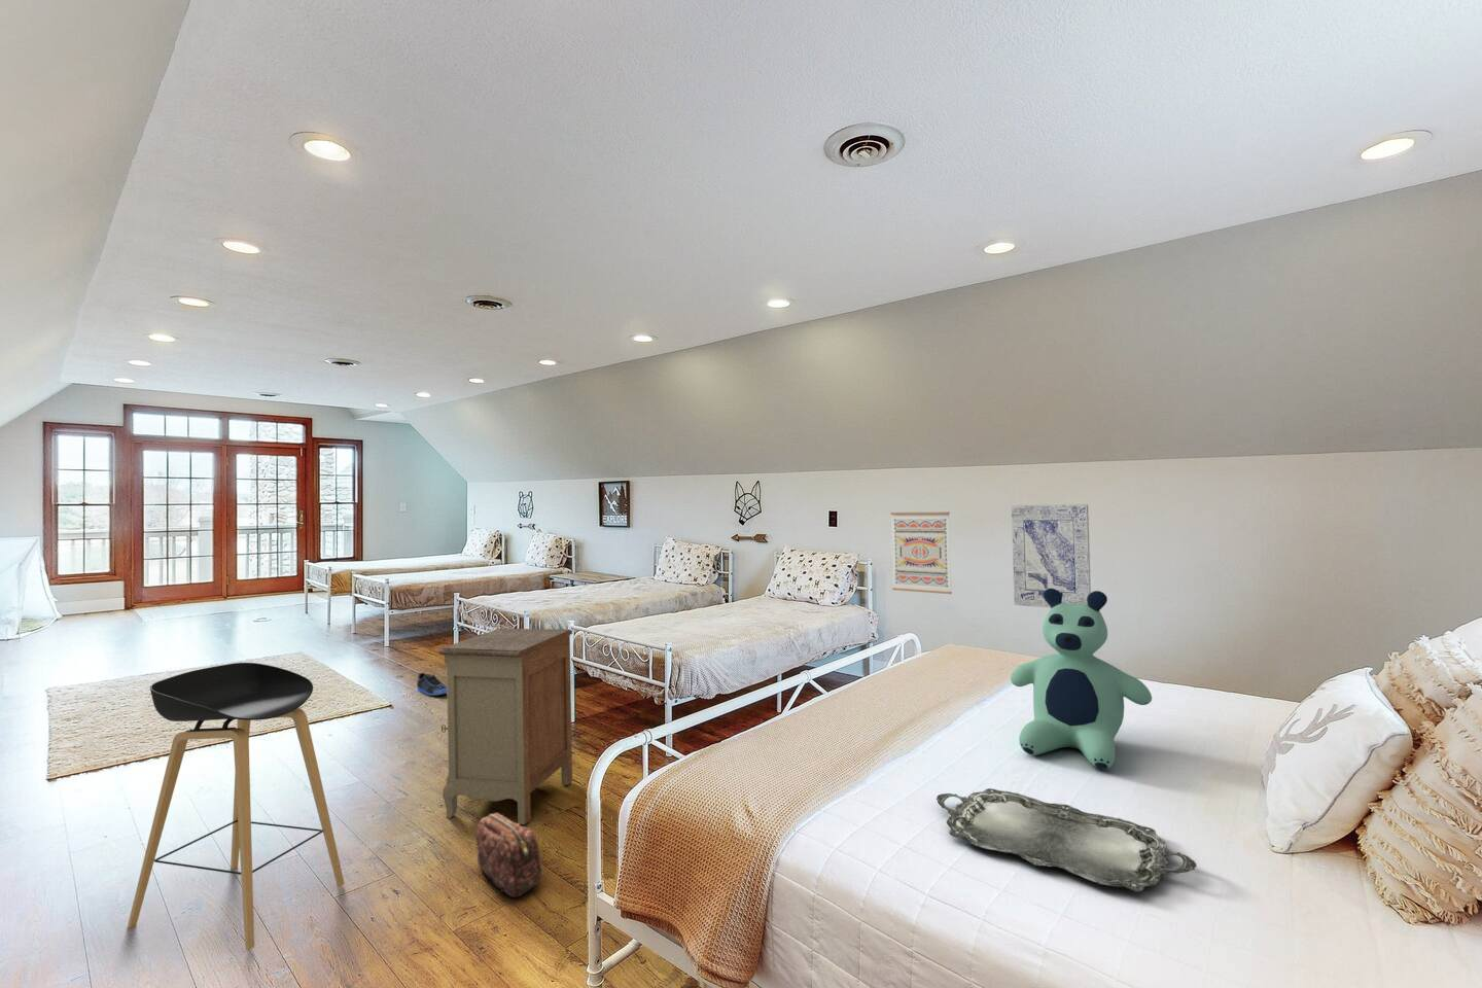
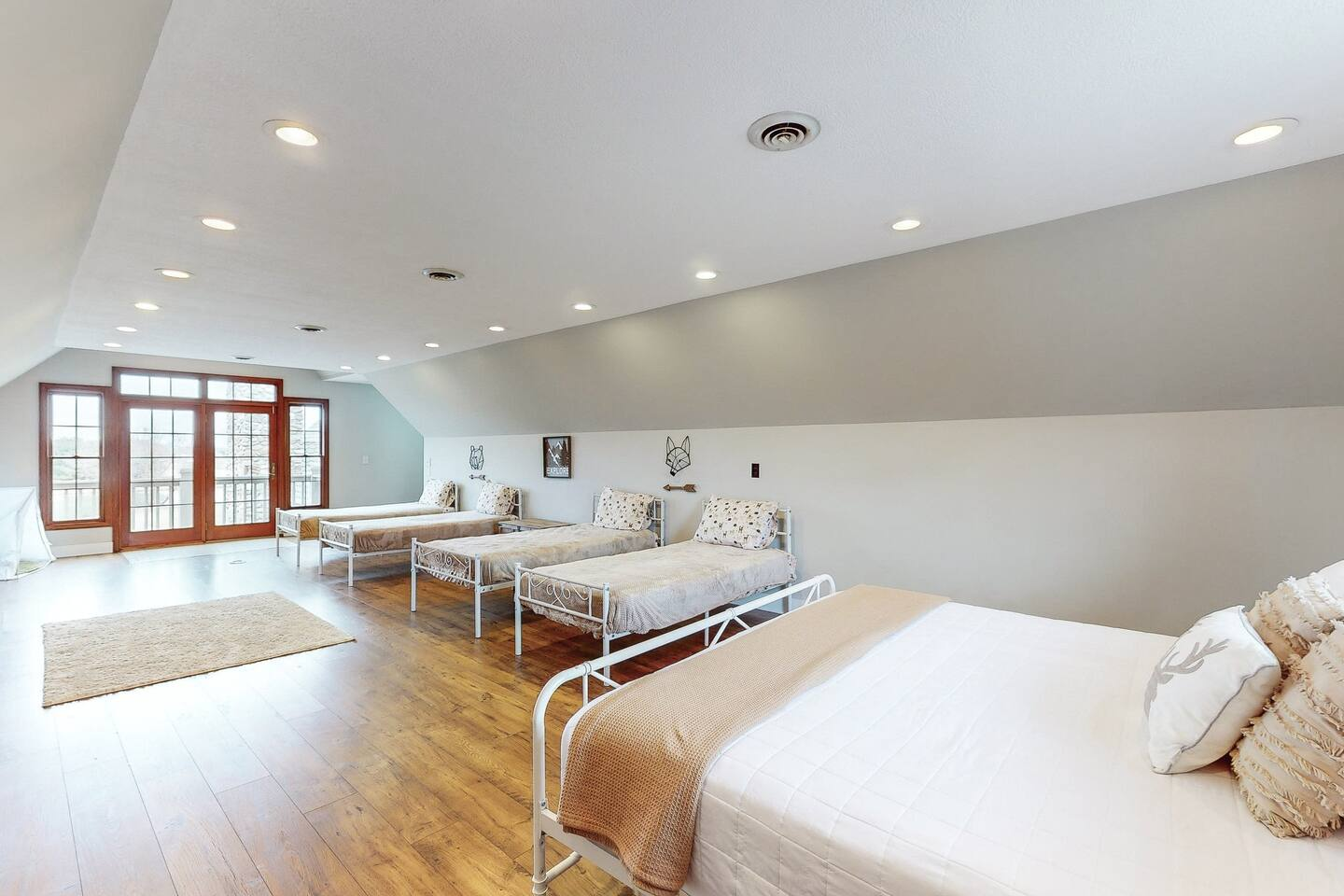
- serving tray [935,787,1198,892]
- nightstand [438,626,573,826]
- wall art [1011,503,1092,609]
- cosmetic bag [474,812,544,900]
- stool [127,662,346,951]
- wall art [889,512,953,594]
- bear [1010,589,1152,771]
- sneaker [416,672,448,697]
